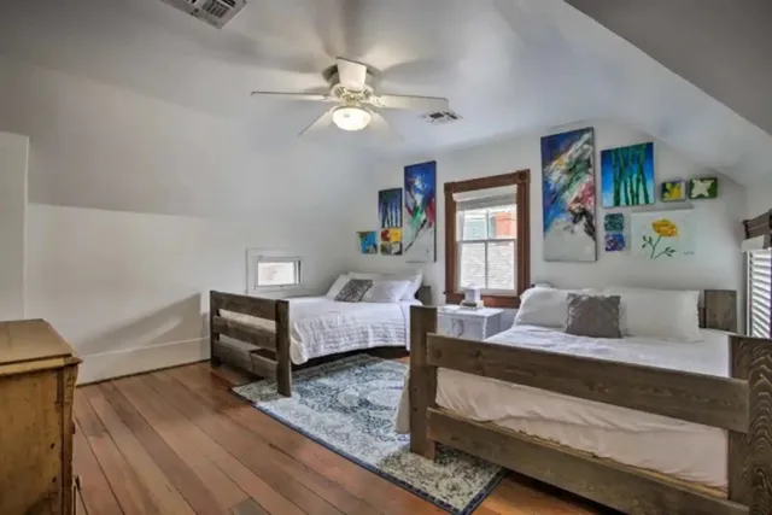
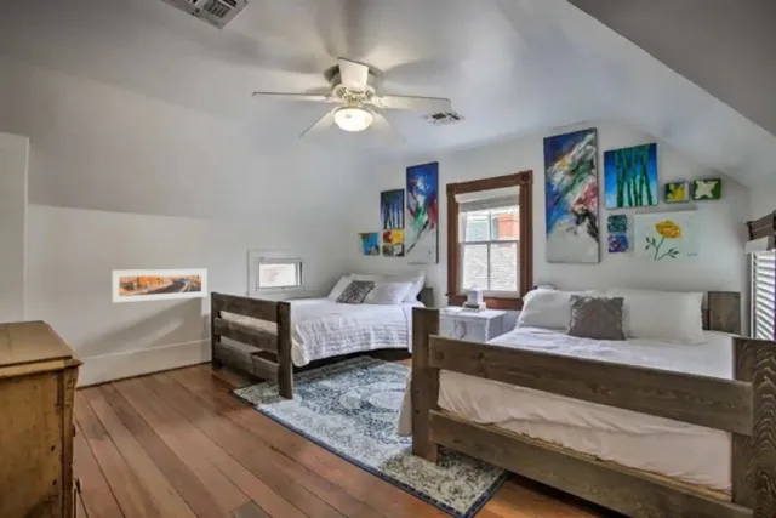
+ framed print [110,268,209,304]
